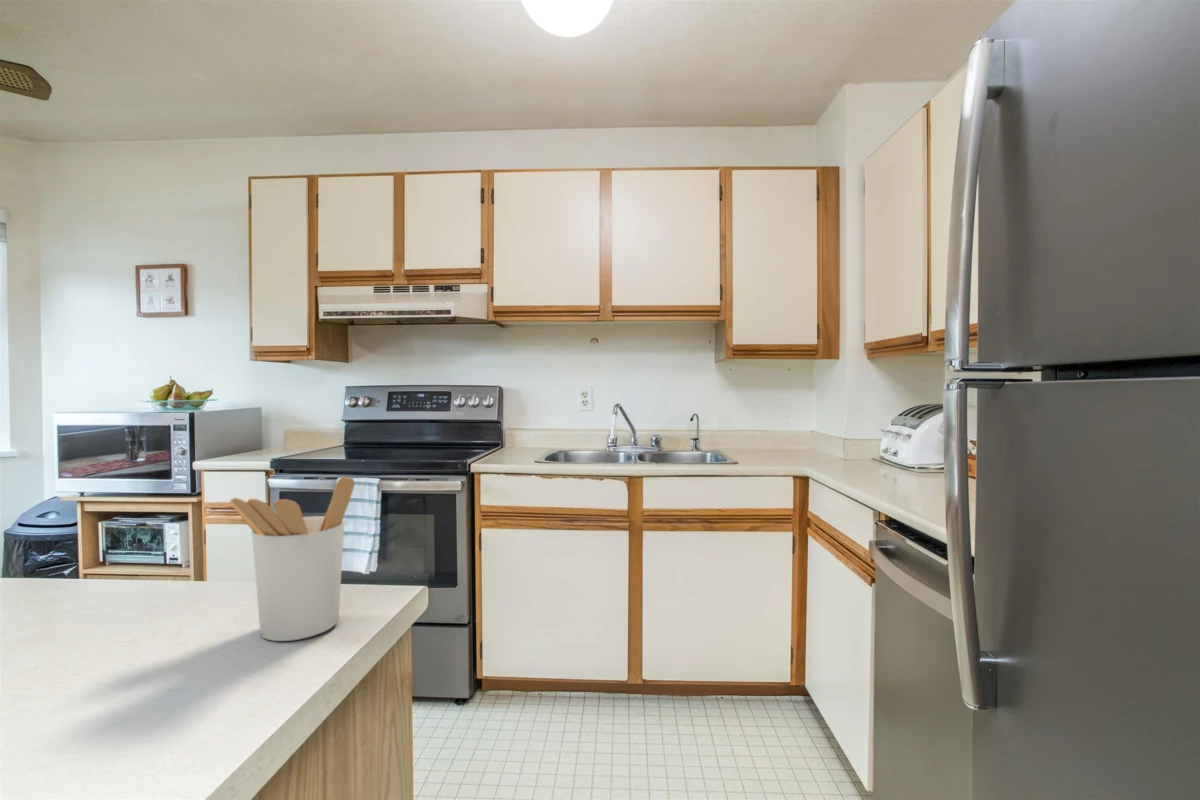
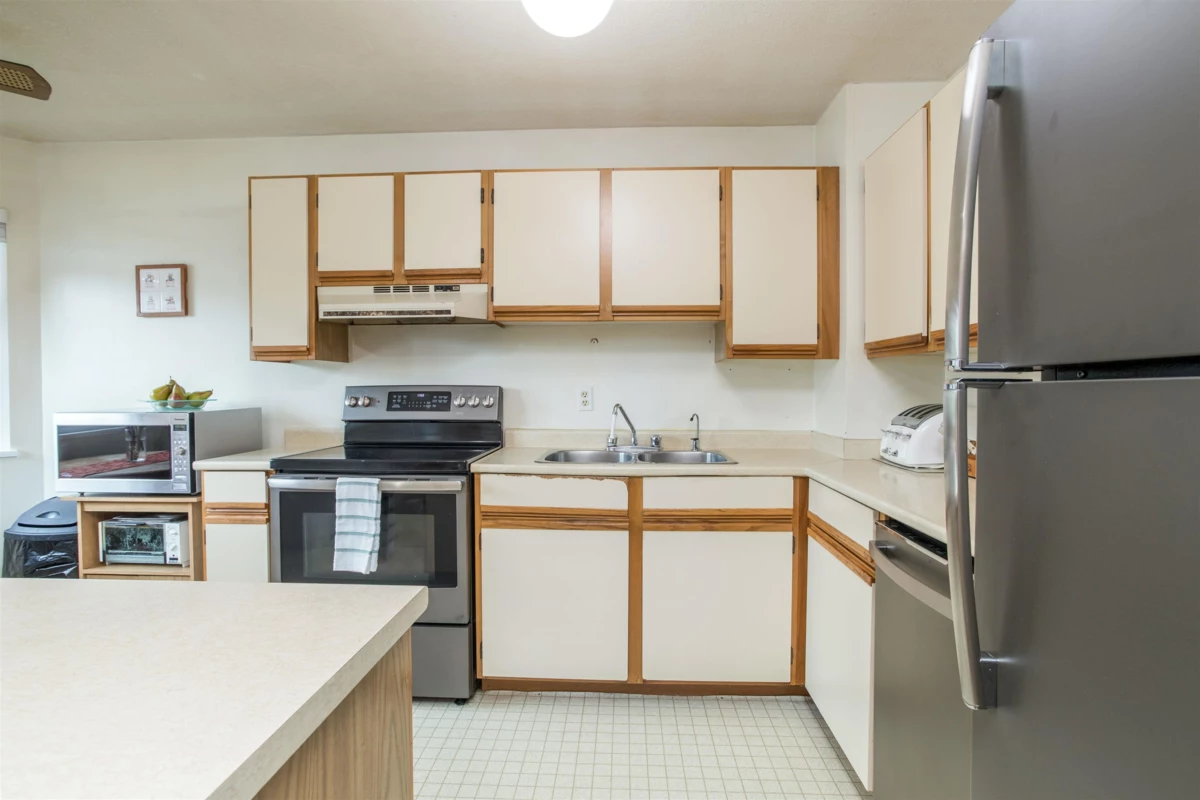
- utensil holder [229,475,356,642]
